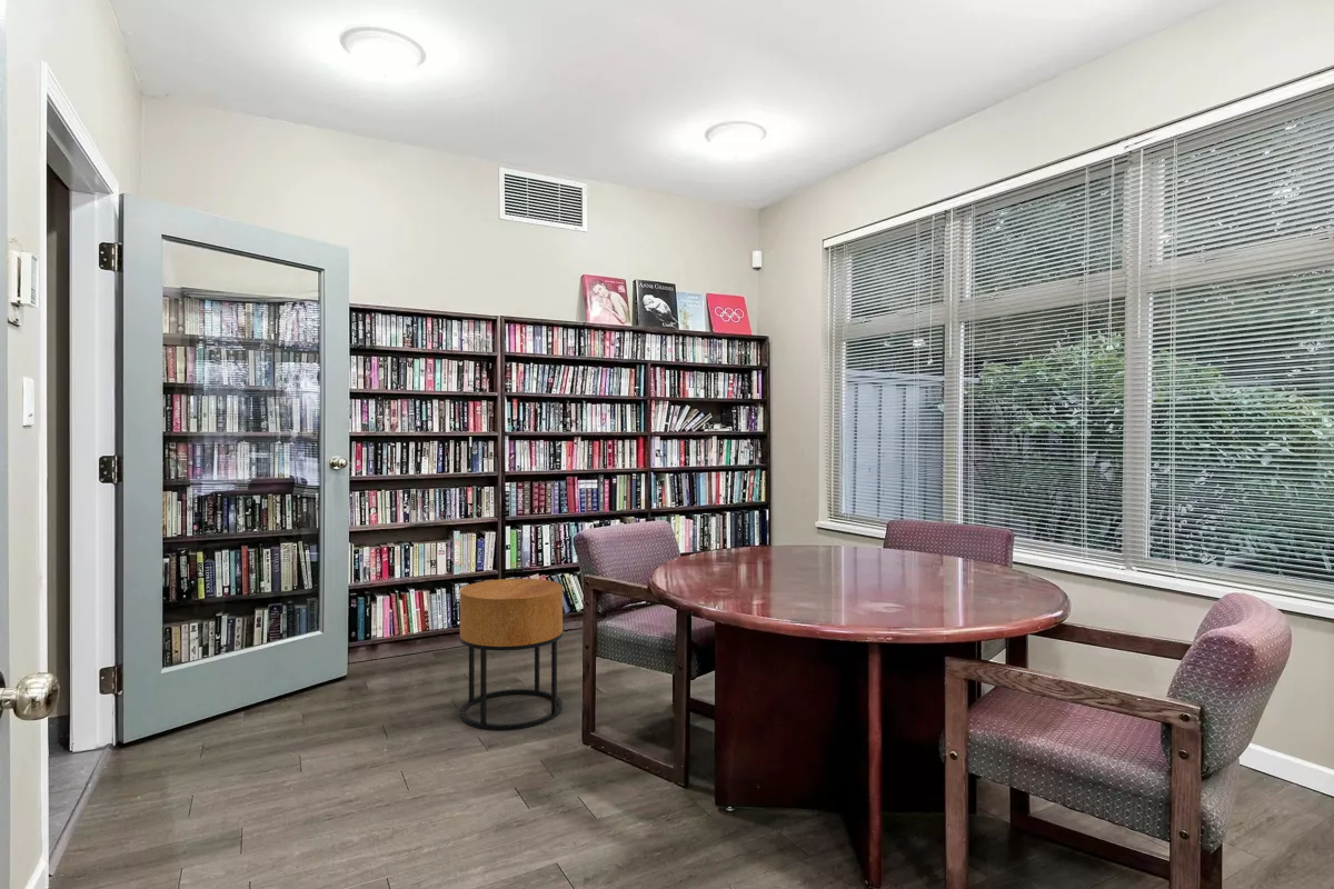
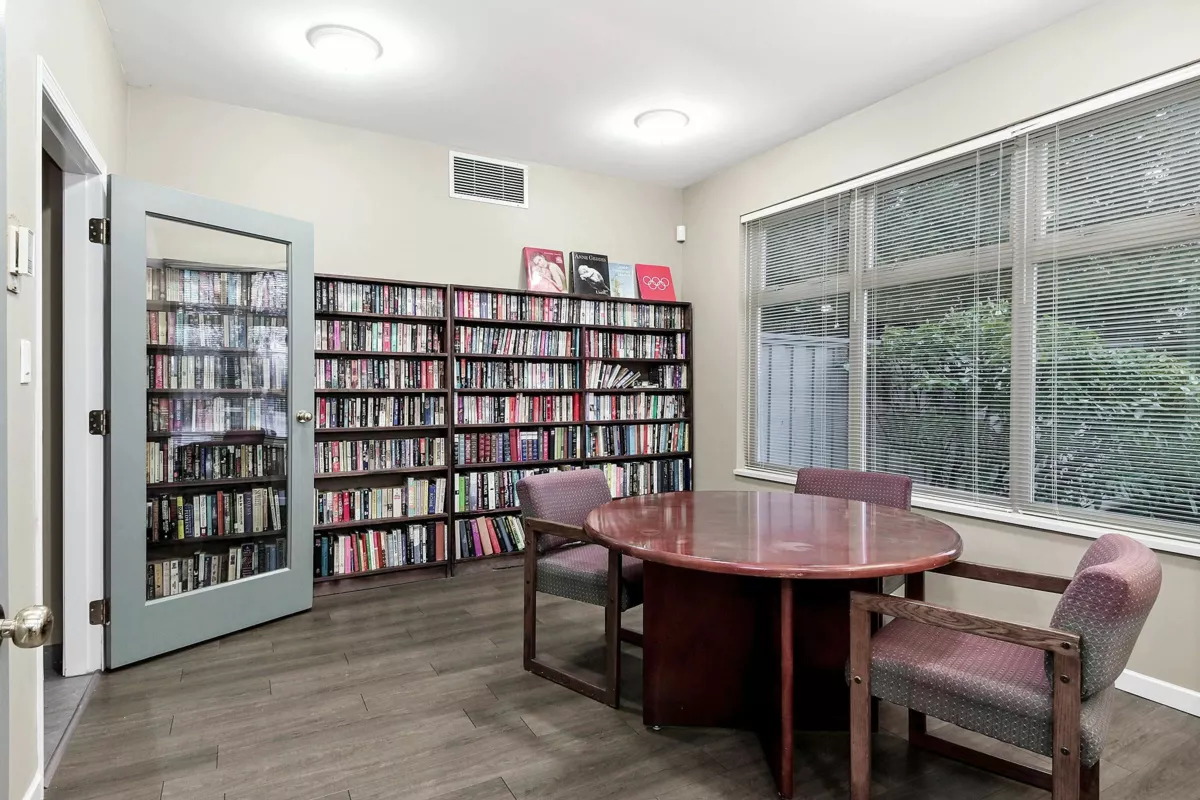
- side table [459,578,564,731]
